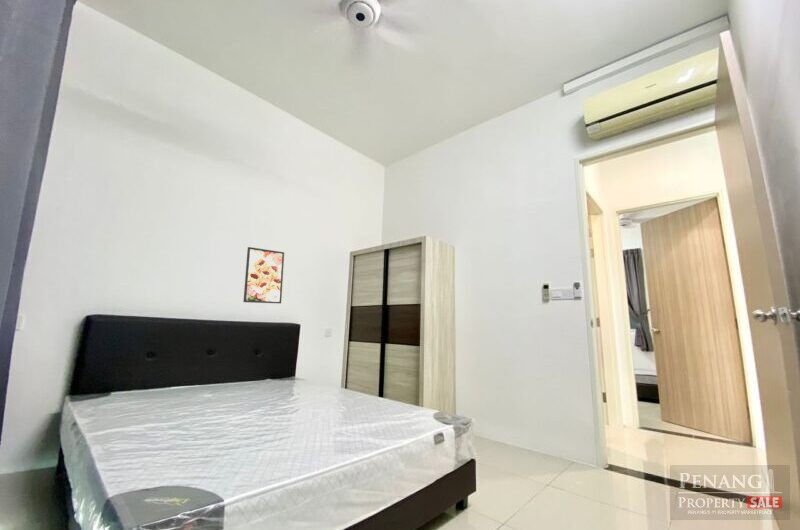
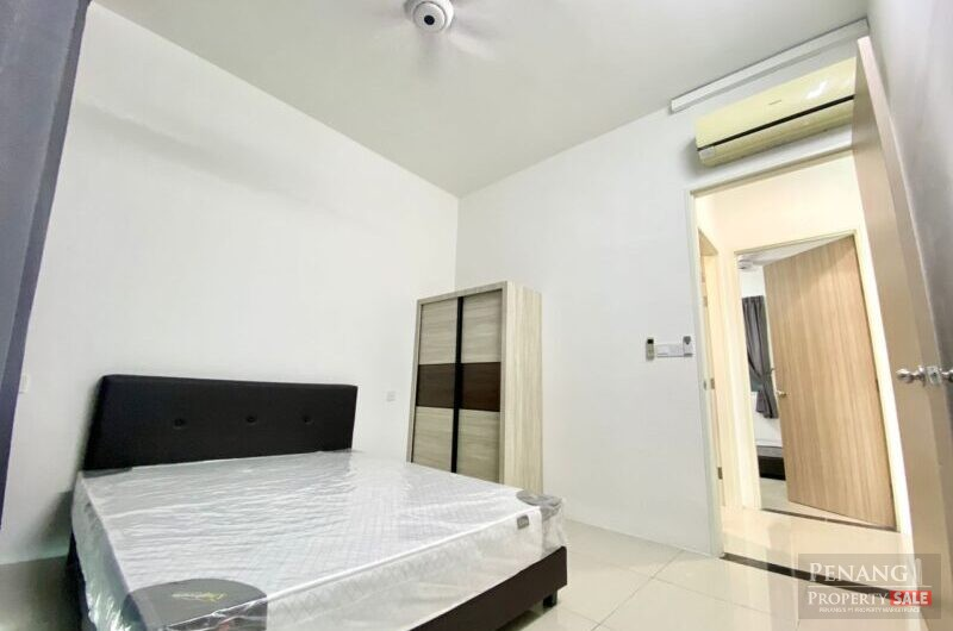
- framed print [242,246,285,304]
